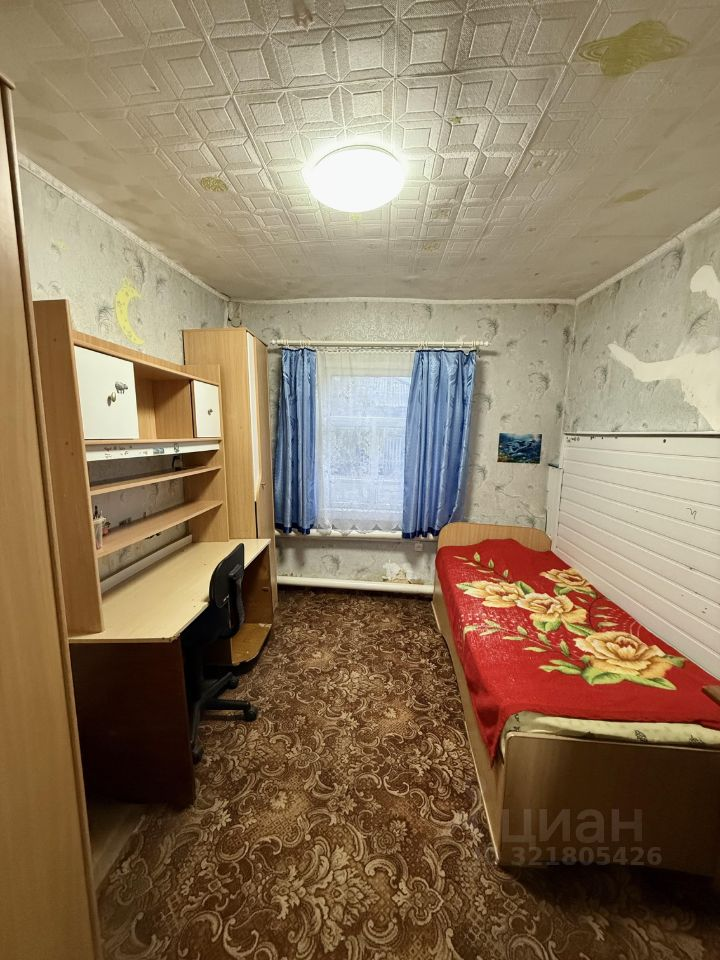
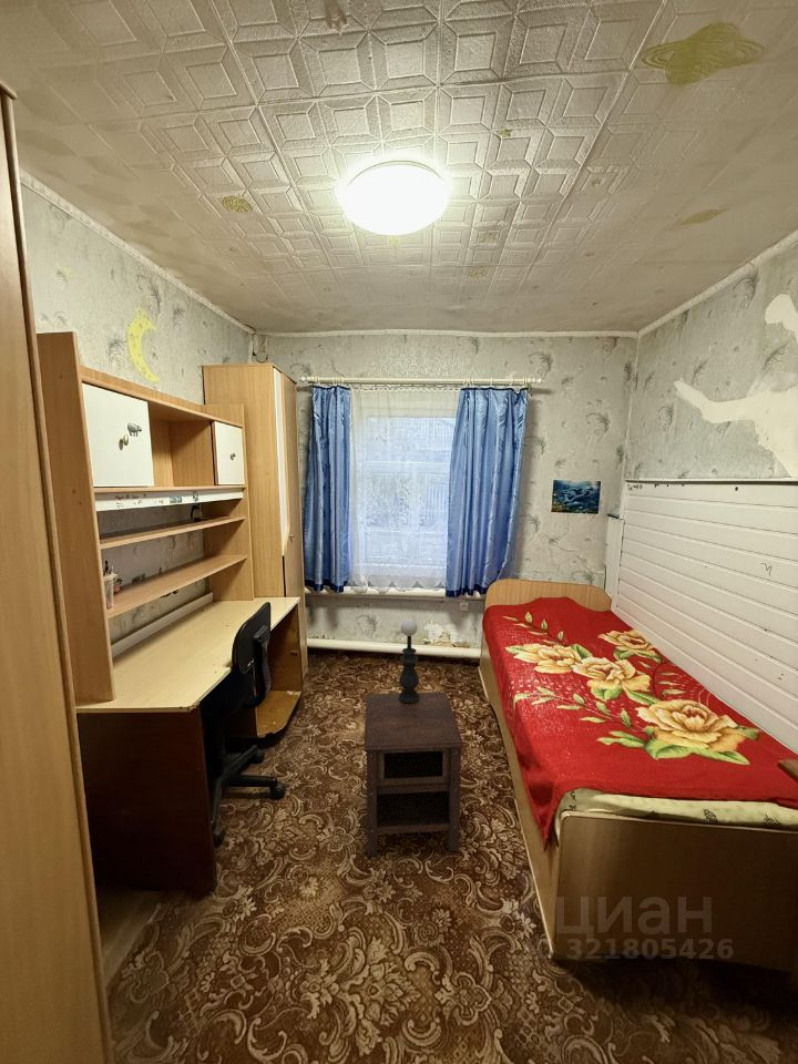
+ nightstand [362,690,466,858]
+ table lamp [398,618,420,704]
